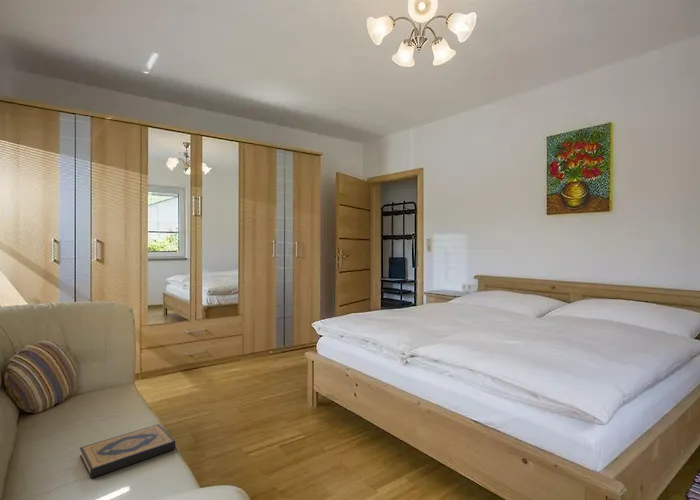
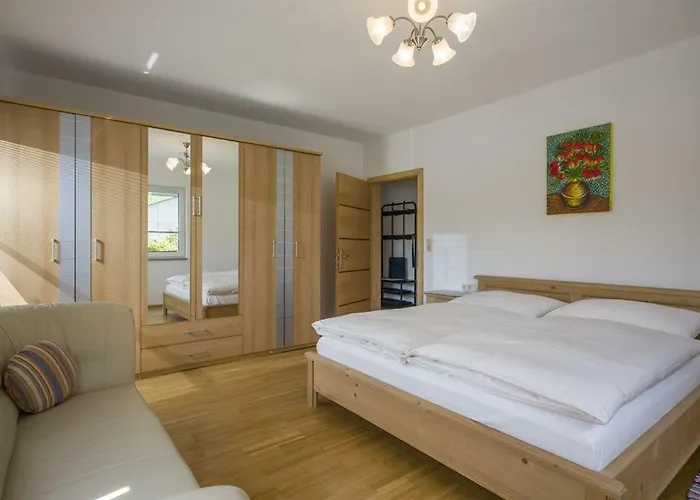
- hardback book [79,423,176,479]
